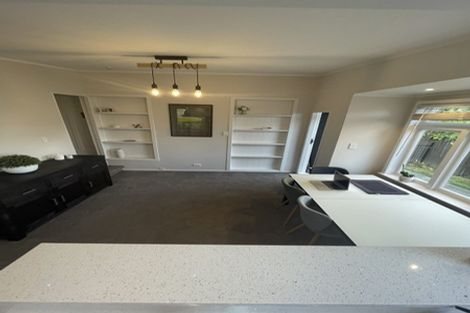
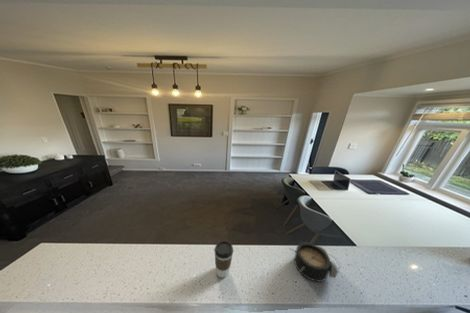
+ alarm clock [288,242,341,283]
+ coffee cup [213,240,234,279]
